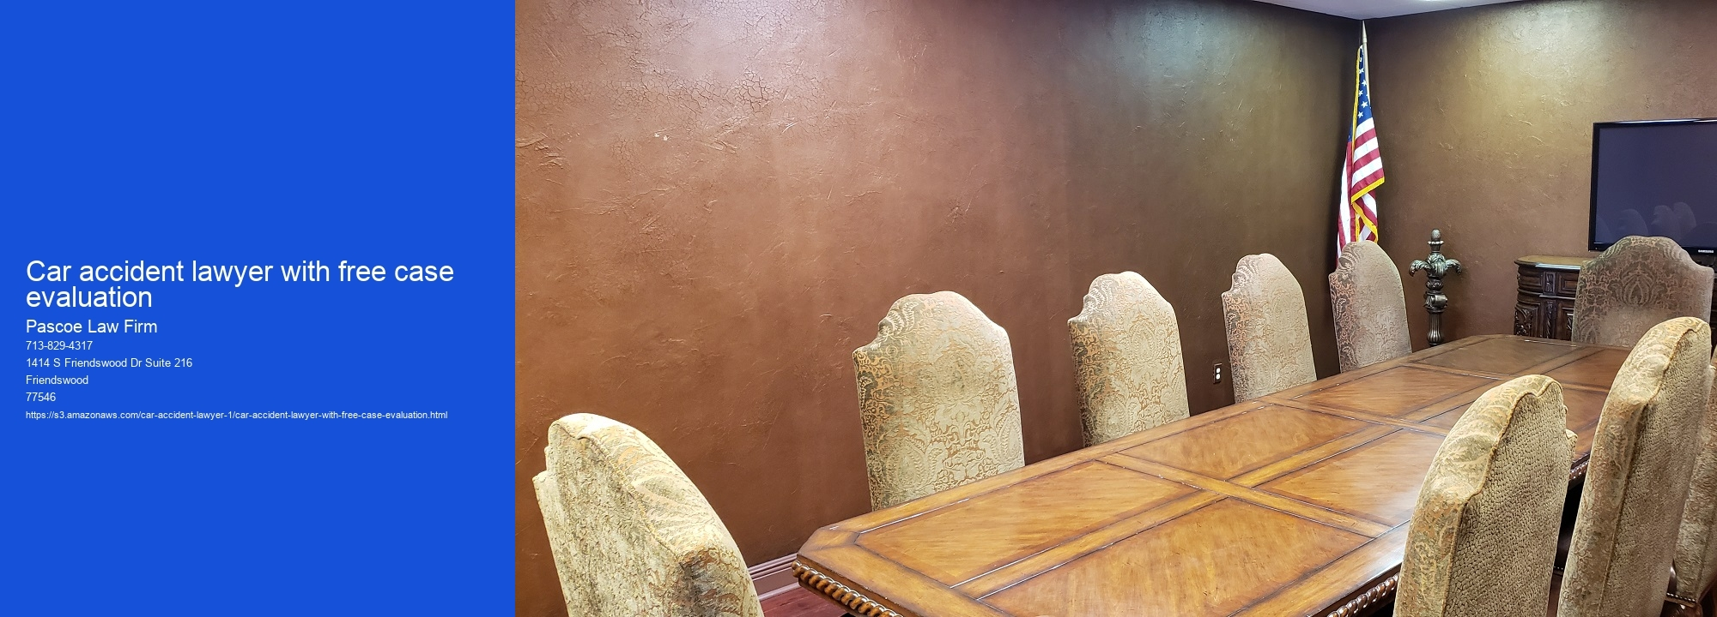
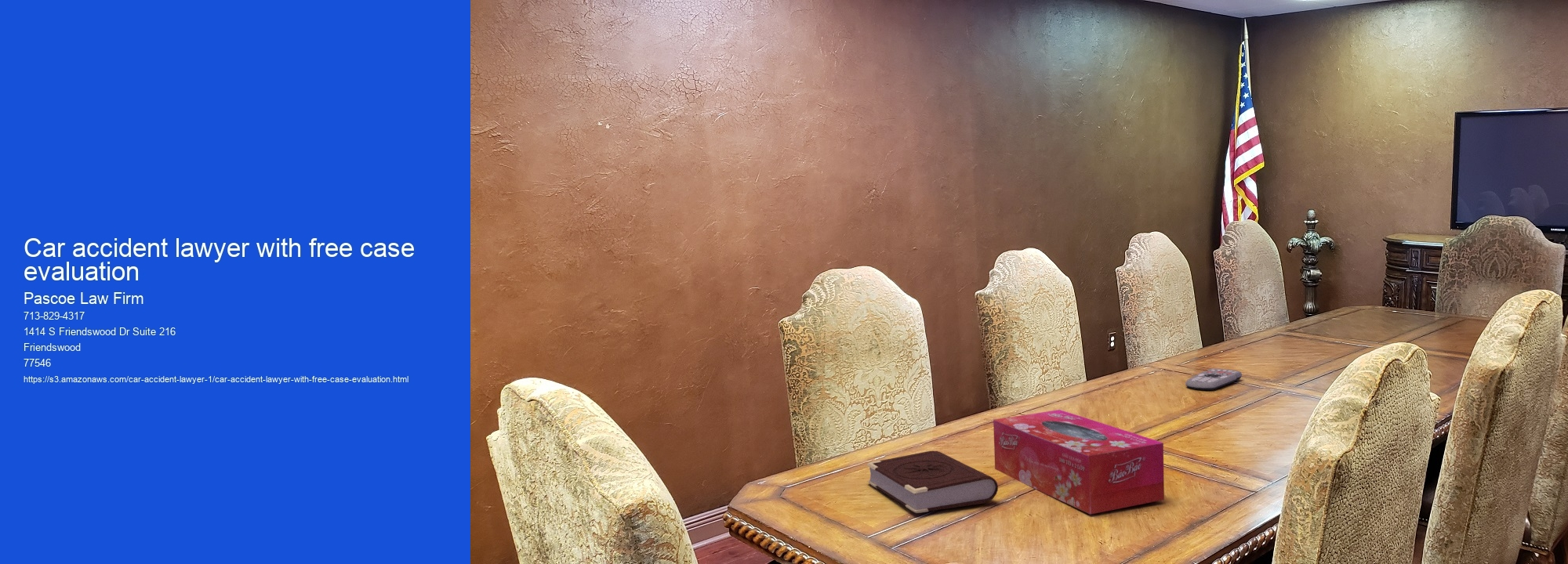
+ book [866,450,999,514]
+ remote control [1185,368,1243,391]
+ tissue box [993,409,1165,515]
